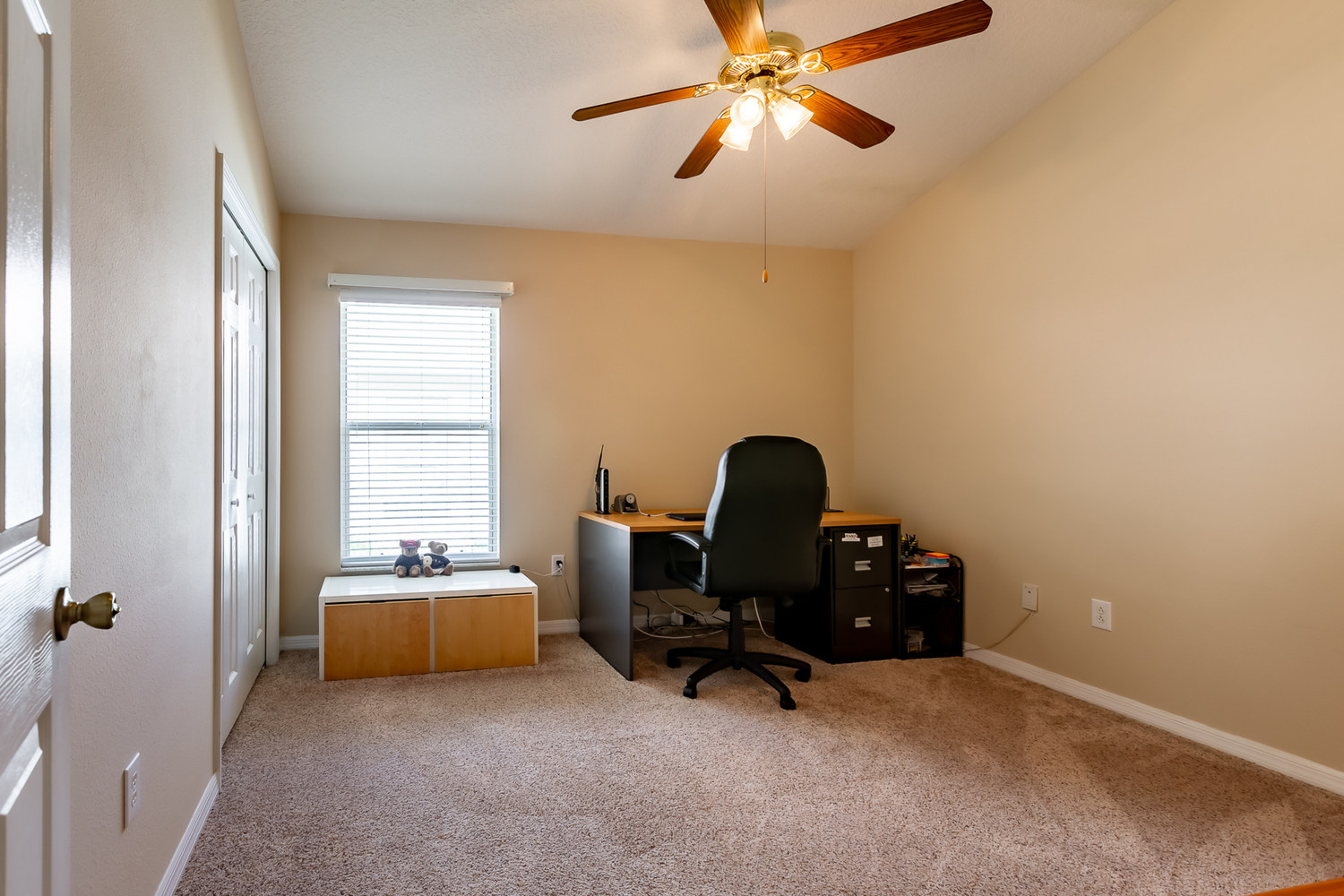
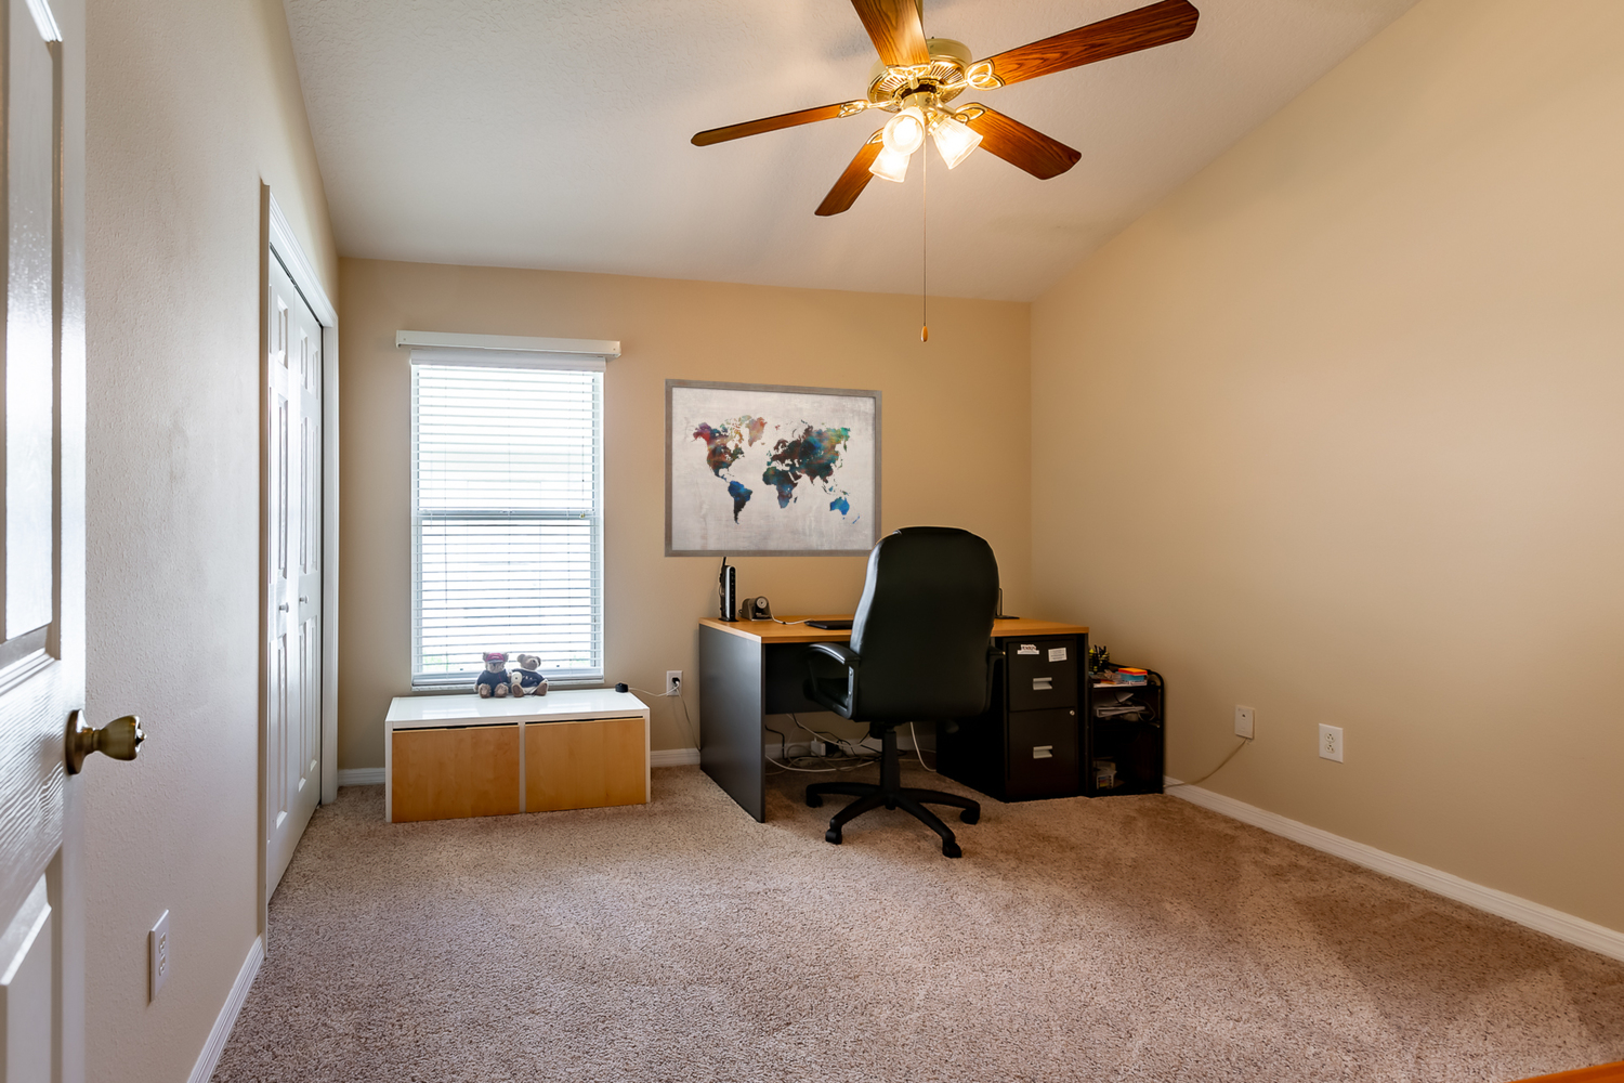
+ wall art [662,378,883,557]
